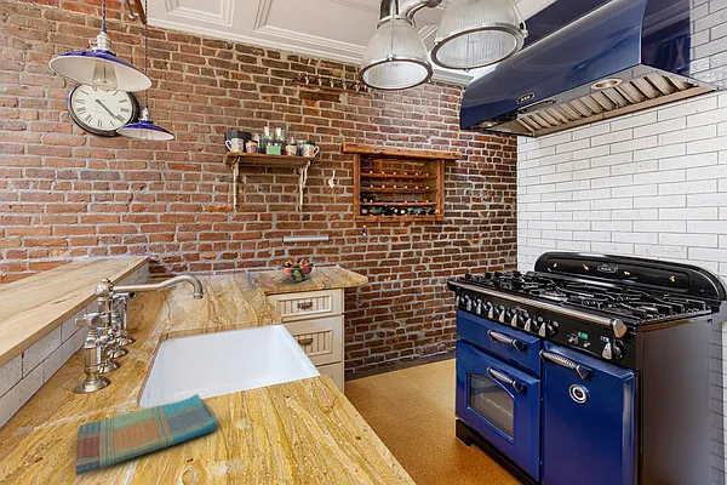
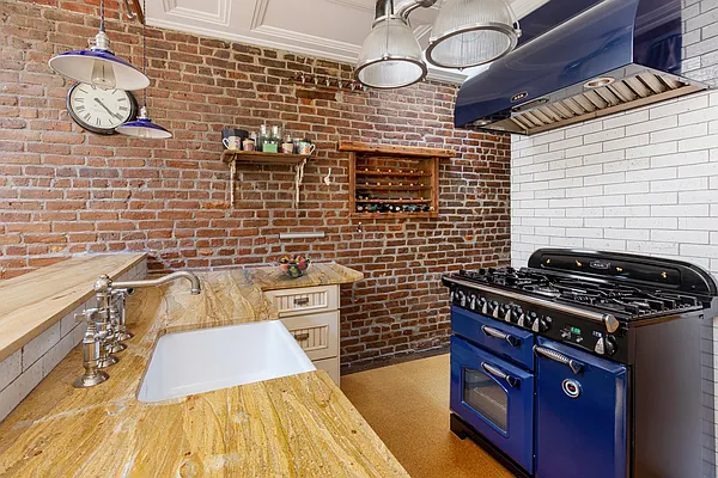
- dish towel [74,393,219,477]
